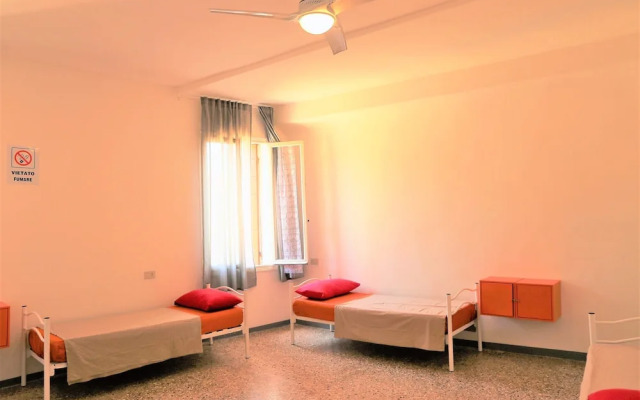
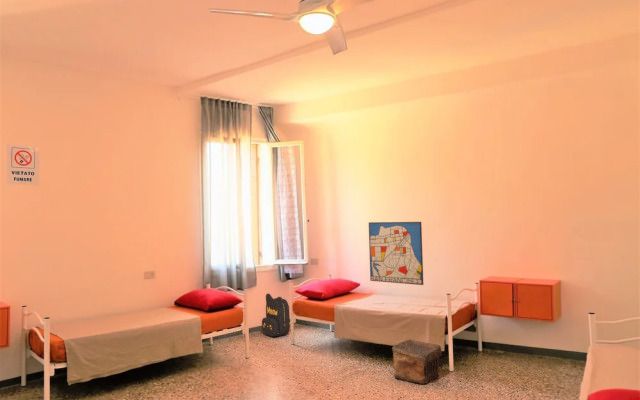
+ backpack [261,292,292,338]
+ pouch [391,339,443,385]
+ wall art [368,221,424,286]
